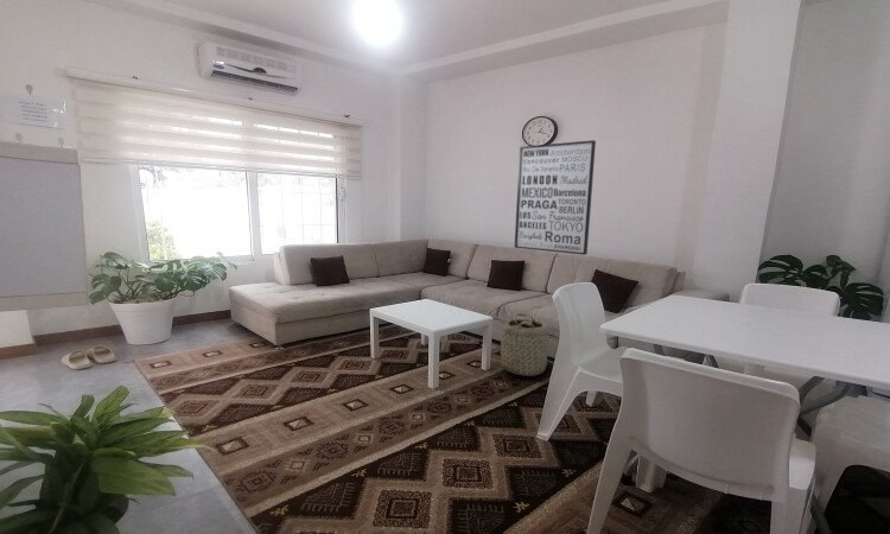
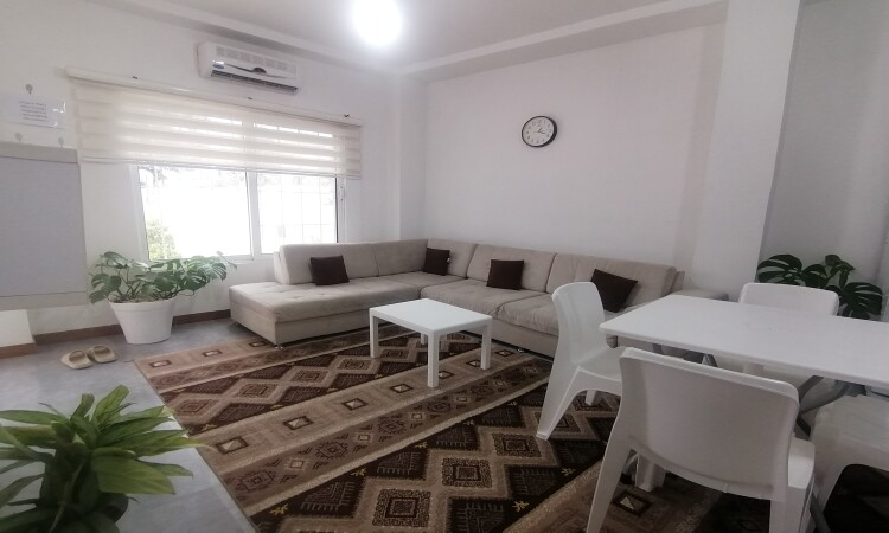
- wall art [514,139,597,256]
- basket [500,312,549,377]
